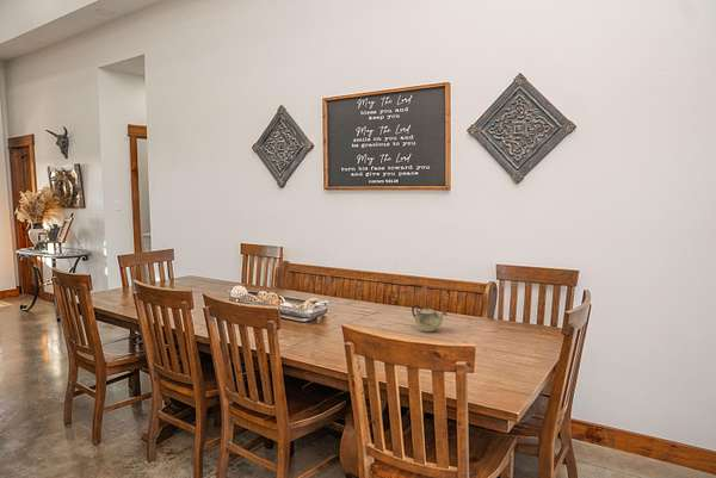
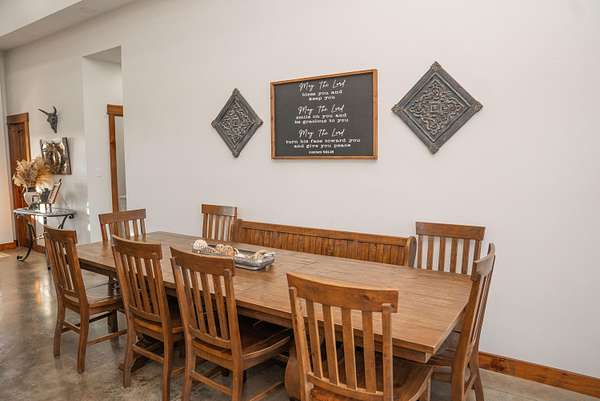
- teapot [411,303,449,333]
